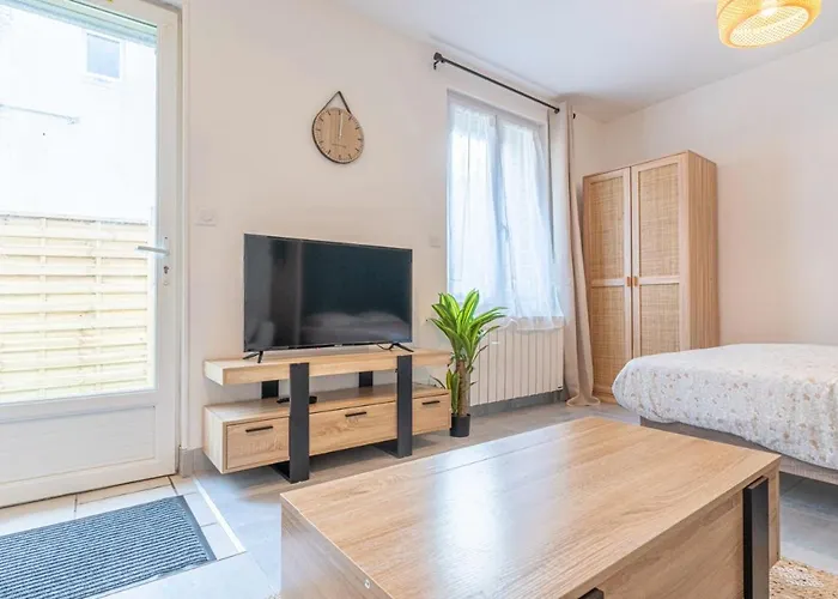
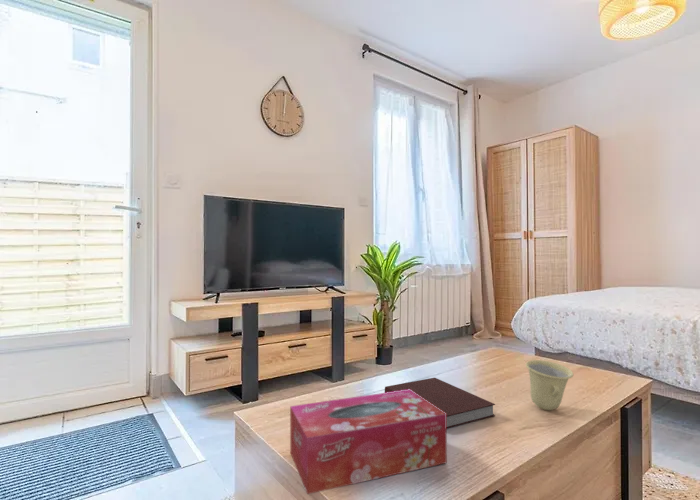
+ notebook [384,377,496,430]
+ tissue box [289,389,448,495]
+ cup [525,359,574,411]
